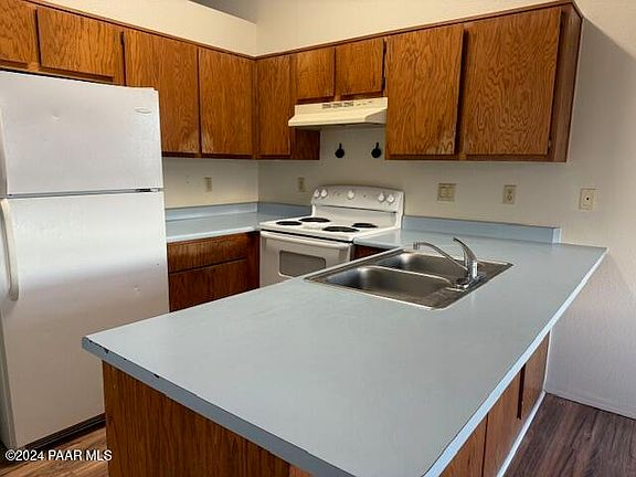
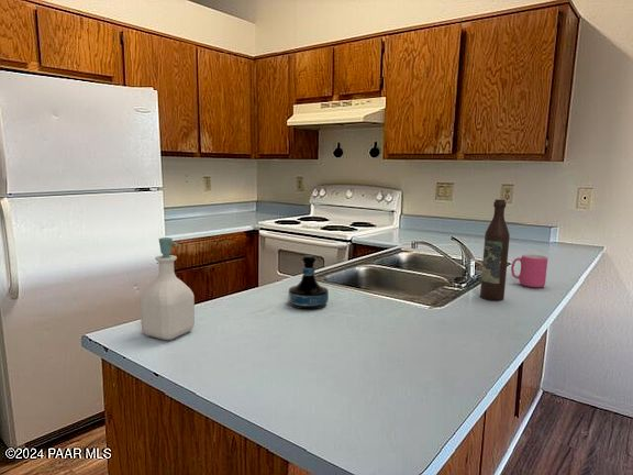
+ wine bottle [479,198,511,302]
+ soap bottle [140,236,196,341]
+ mug [510,253,548,288]
+ tequila bottle [288,254,330,310]
